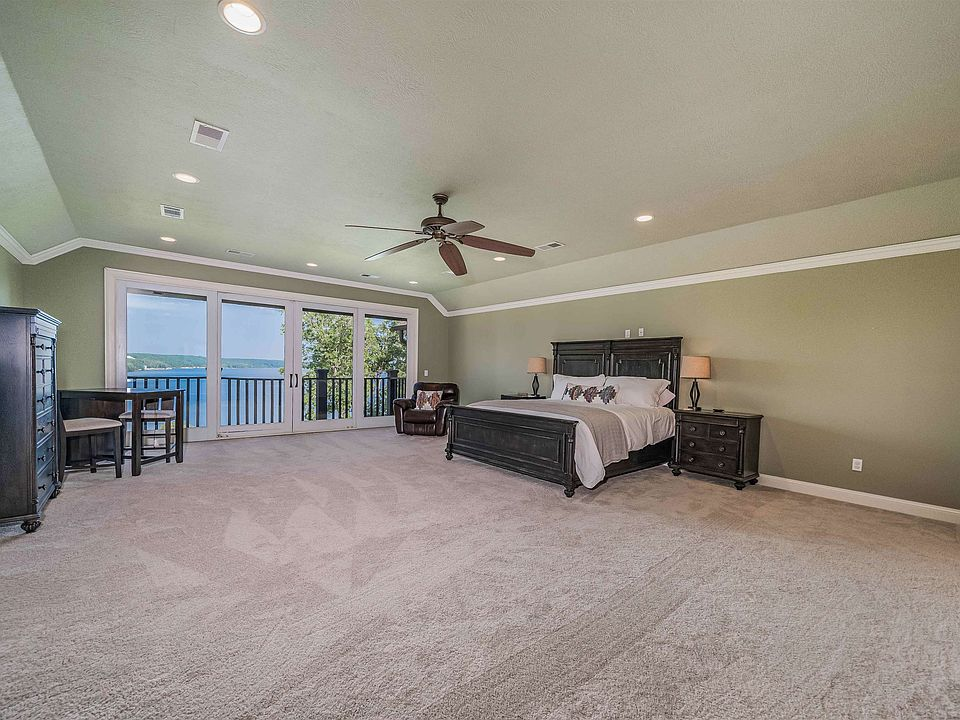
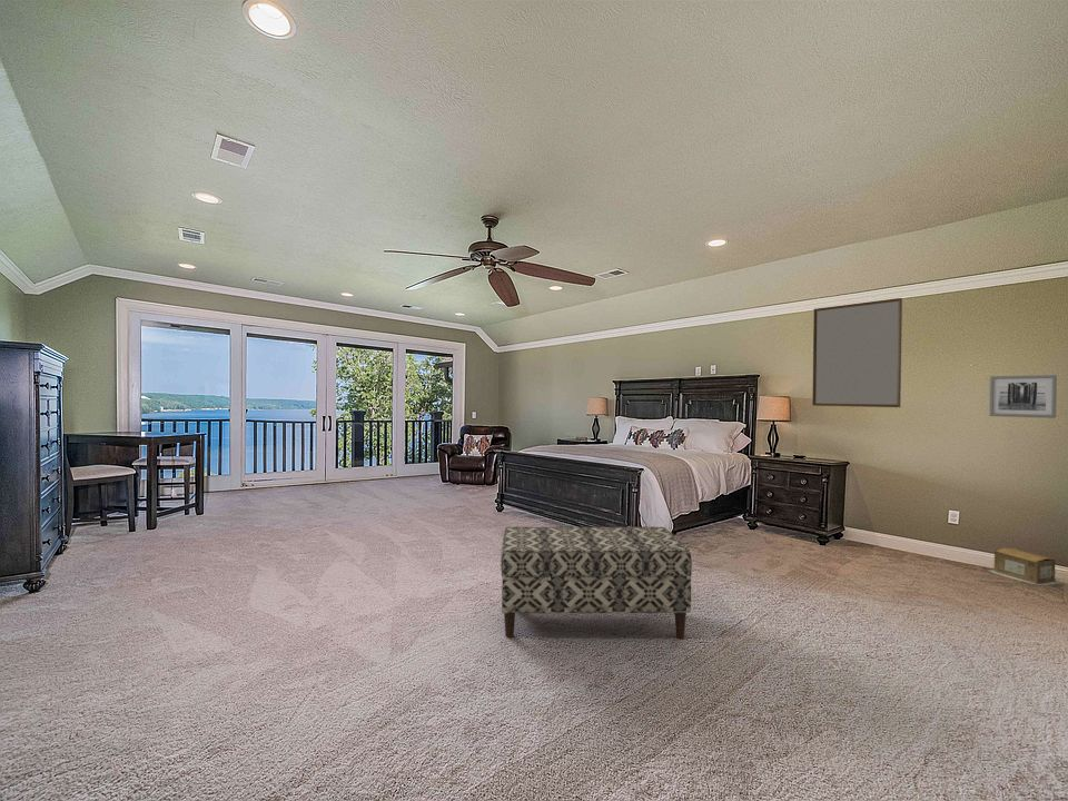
+ wall art [988,374,1058,419]
+ bench [500,526,693,640]
+ cardboard box [987,547,1065,586]
+ home mirror [811,297,903,408]
